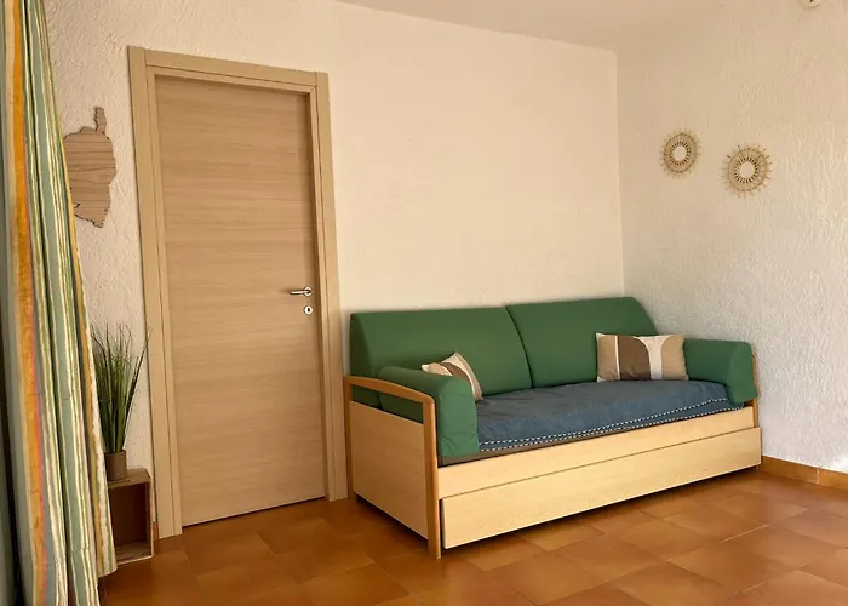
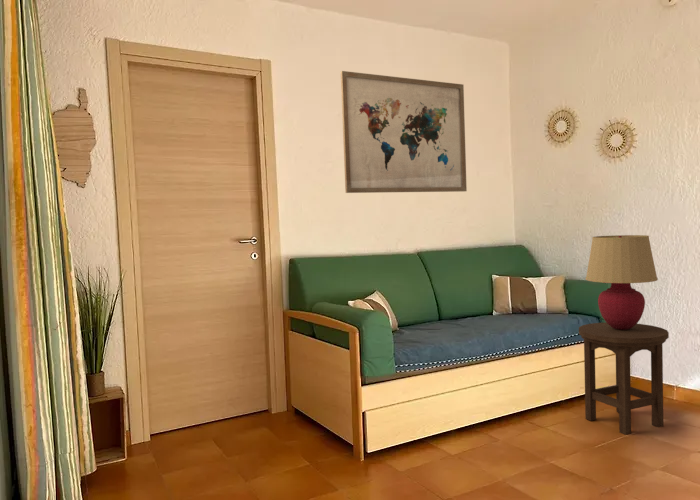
+ stool [578,322,670,436]
+ table lamp [585,234,659,330]
+ wall art [340,70,468,194]
